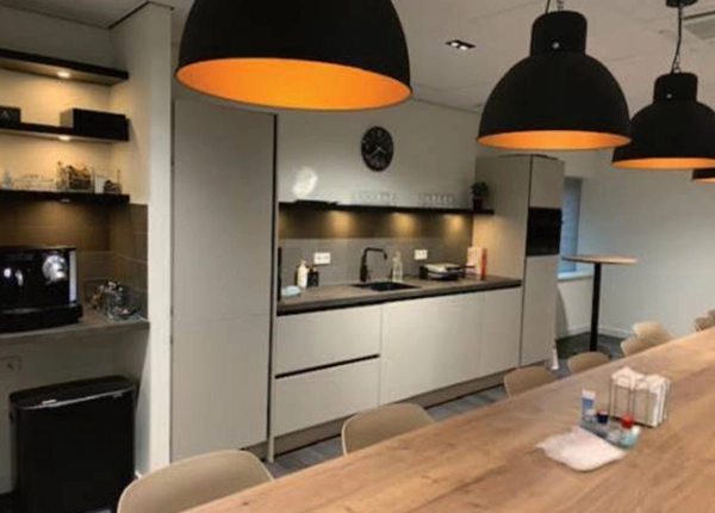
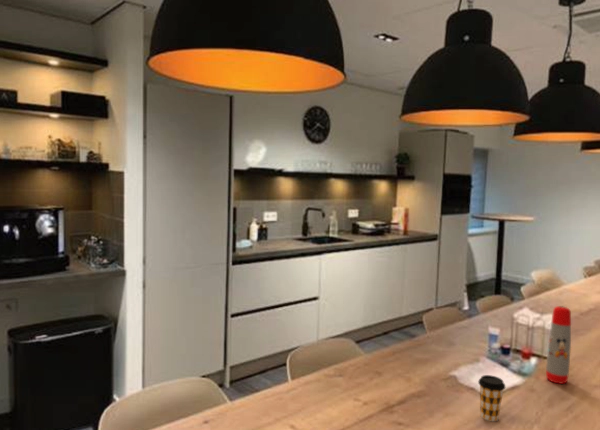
+ coffee cup [477,374,506,422]
+ water bottle [545,305,572,385]
